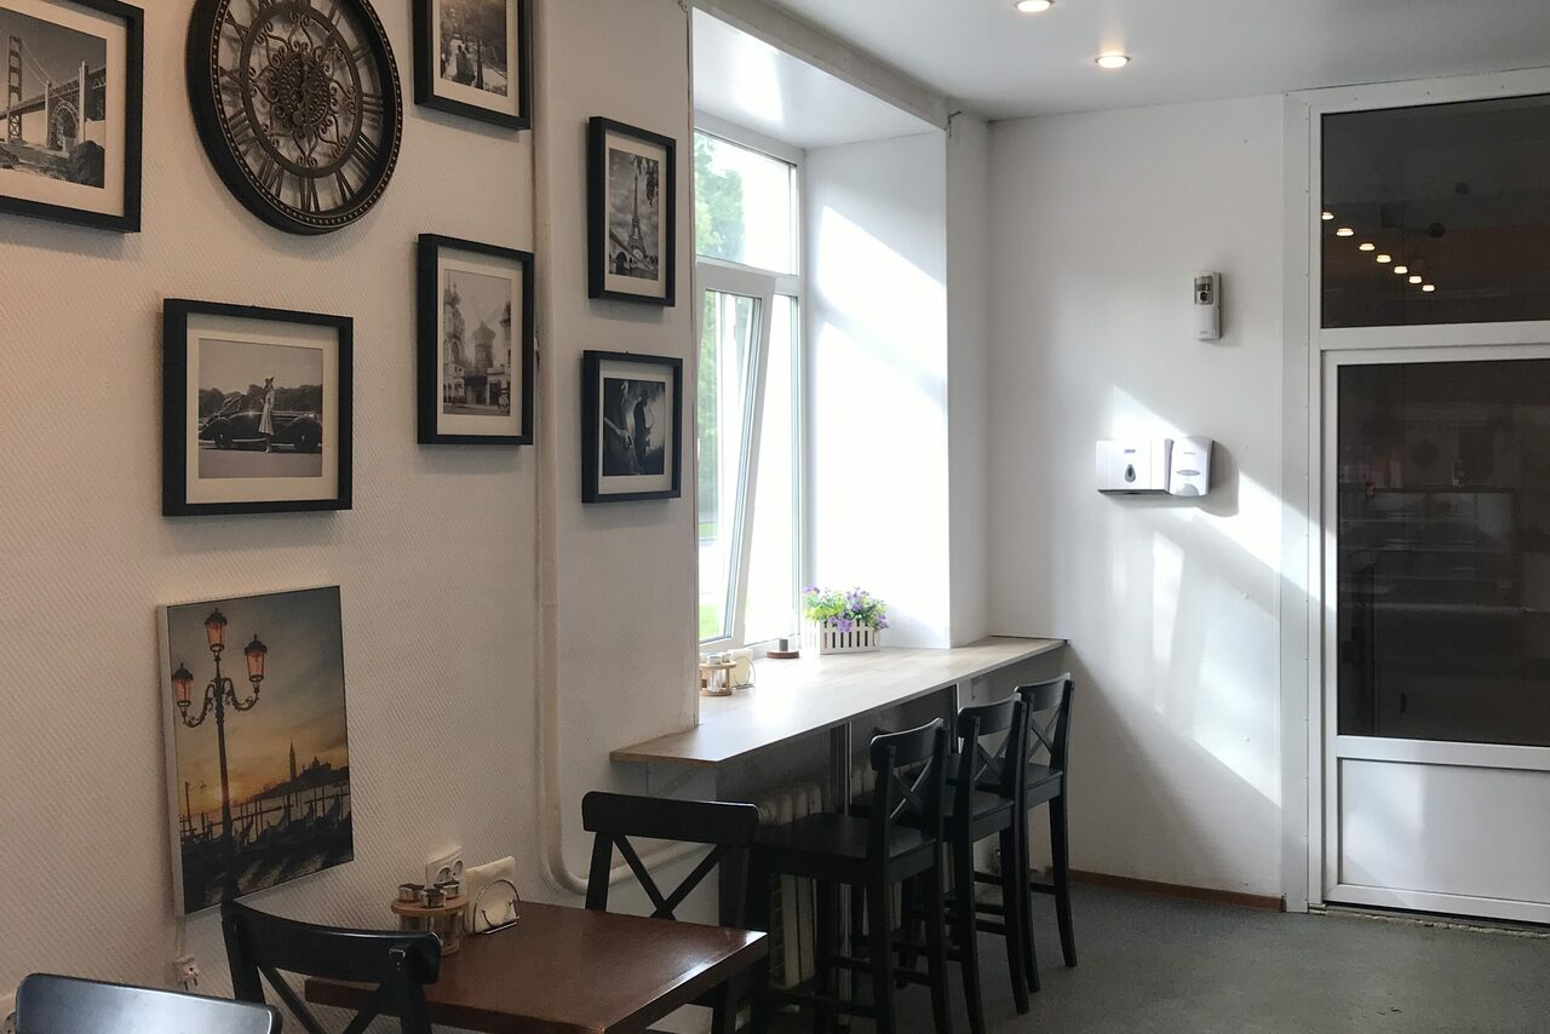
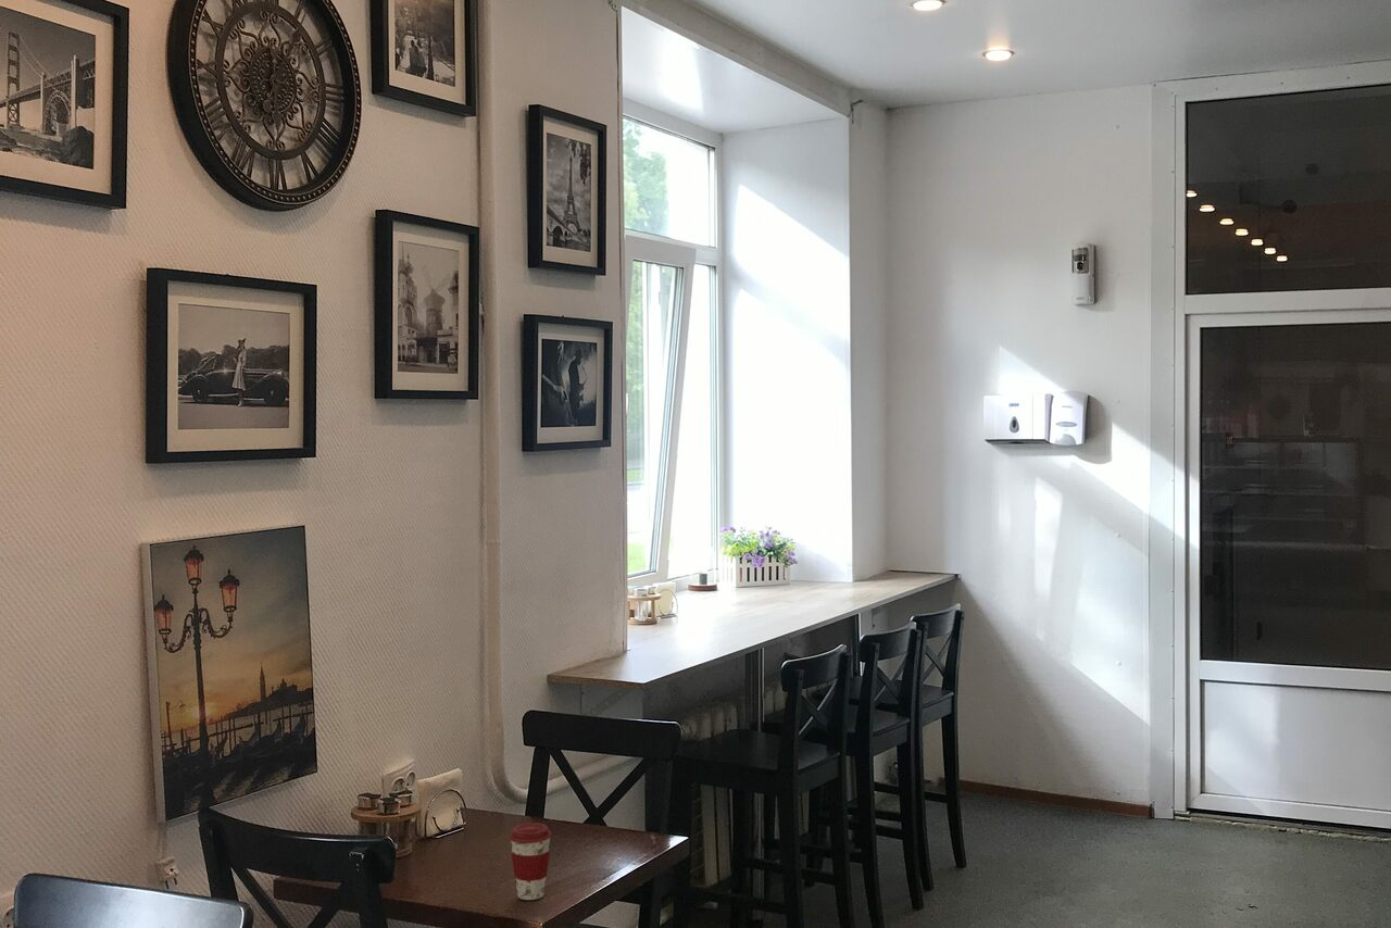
+ coffee cup [507,822,553,901]
